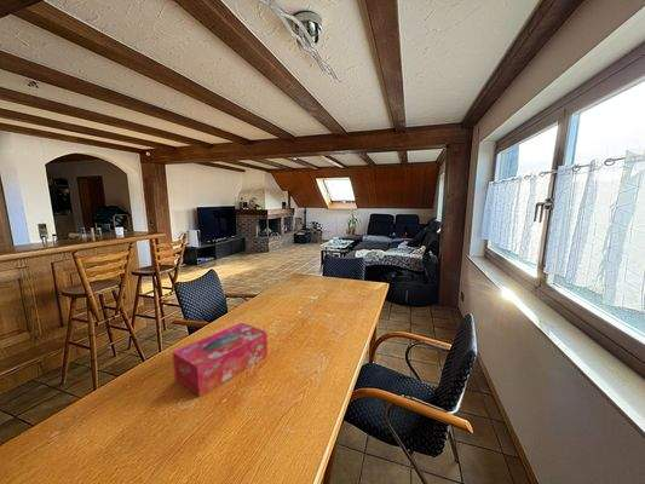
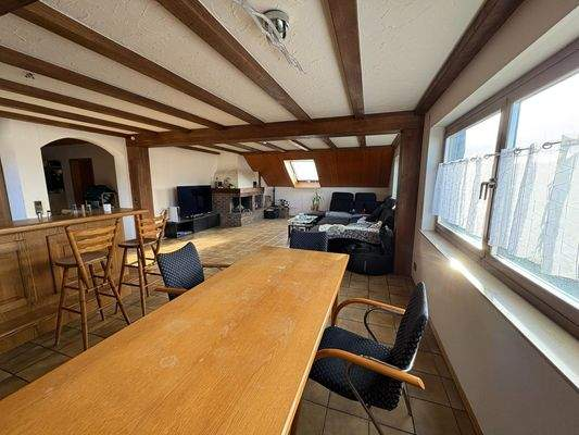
- tissue box [172,322,269,398]
